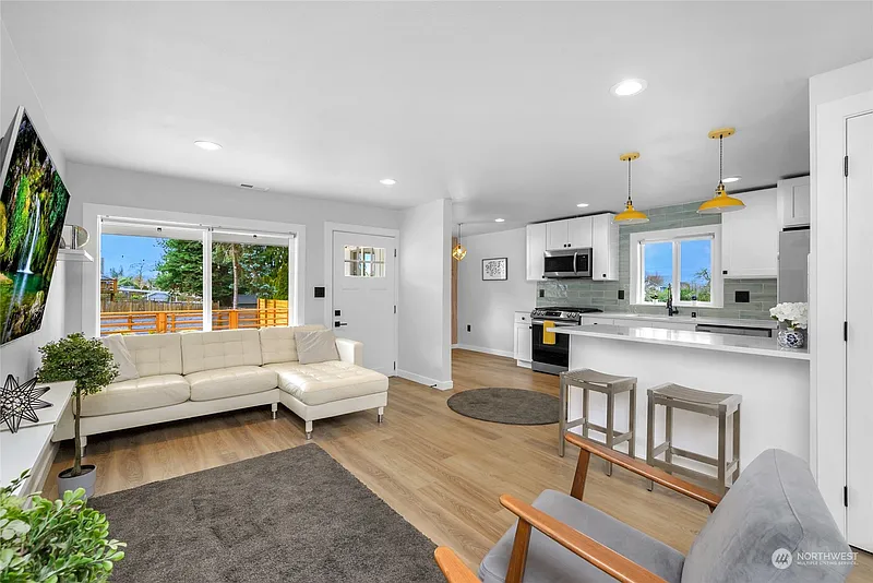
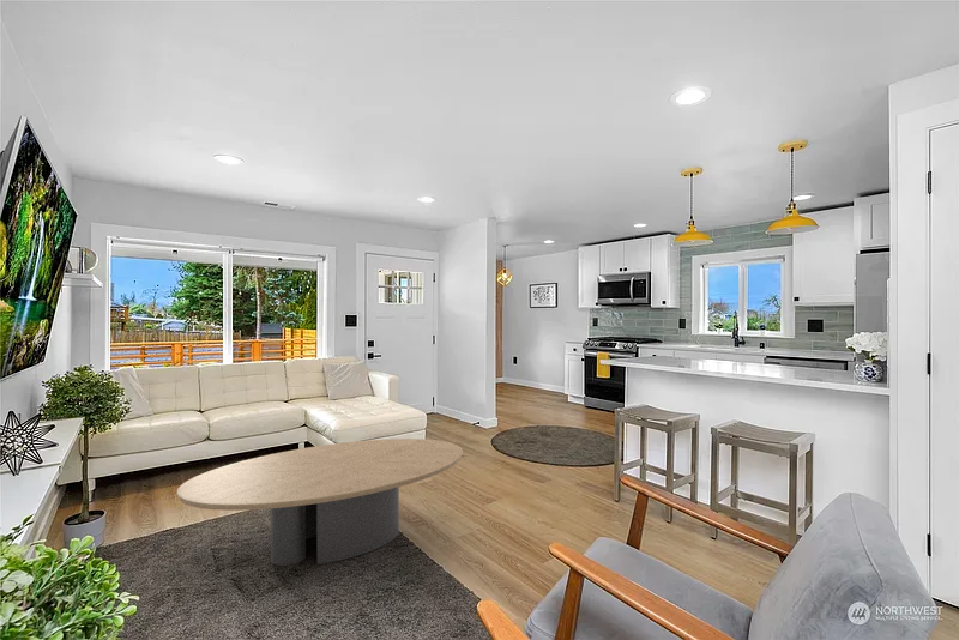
+ coffee table [175,437,464,567]
